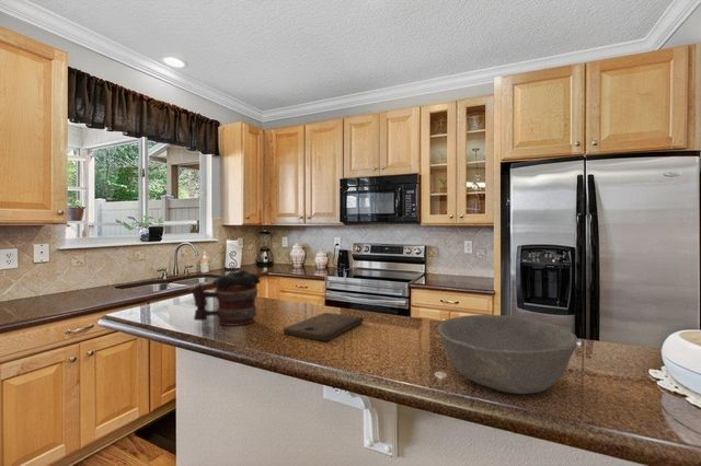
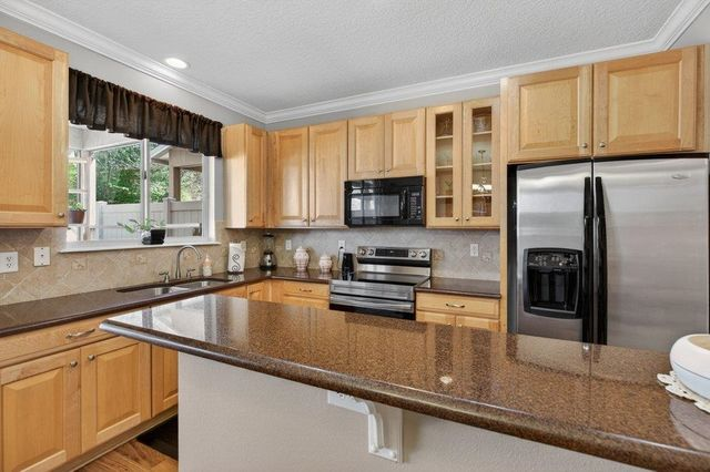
- mug [189,269,262,327]
- cutting board [283,312,365,342]
- bowl [437,314,578,395]
